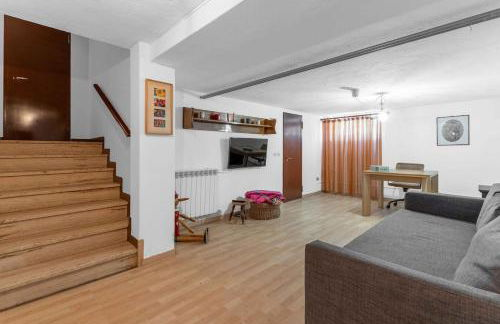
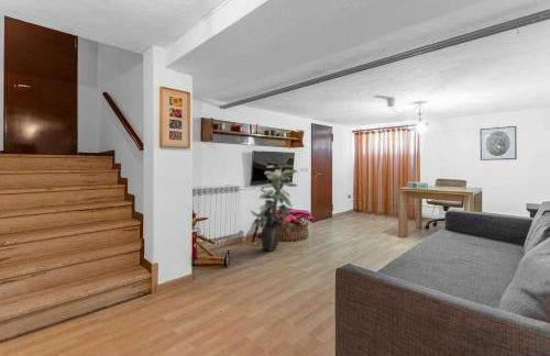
+ indoor plant [249,164,300,252]
